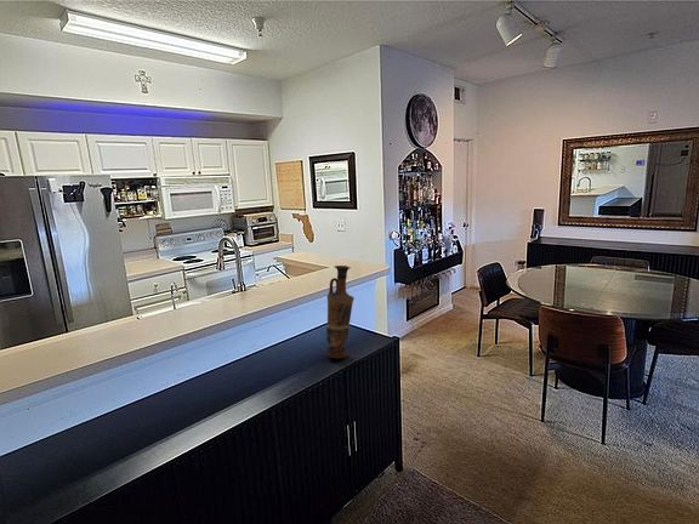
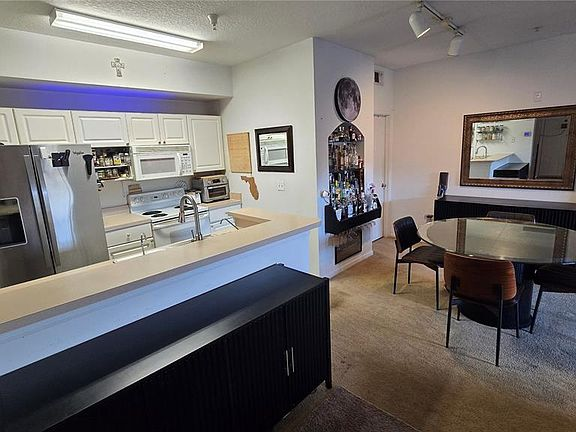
- vase [325,264,356,359]
